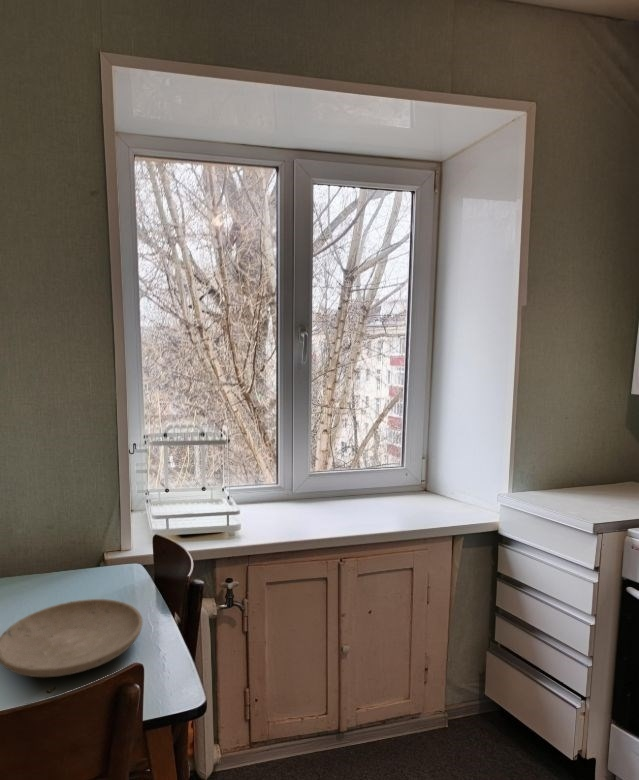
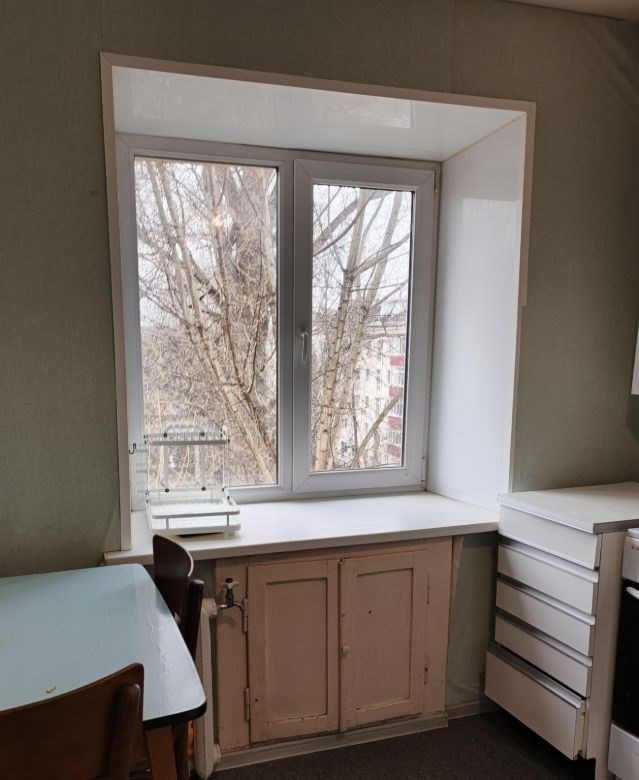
- plate [0,598,144,678]
